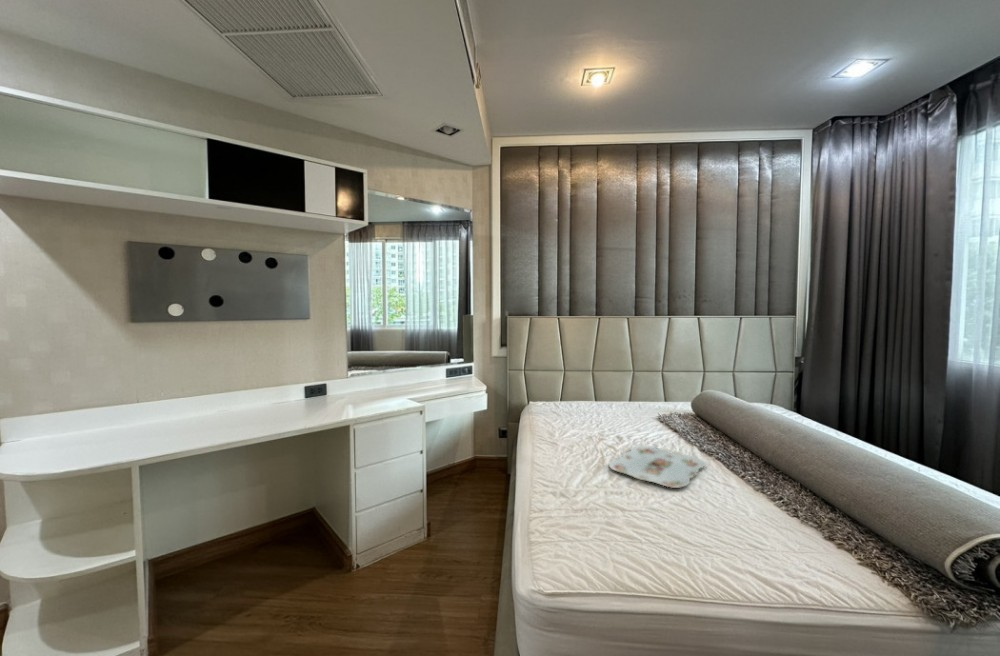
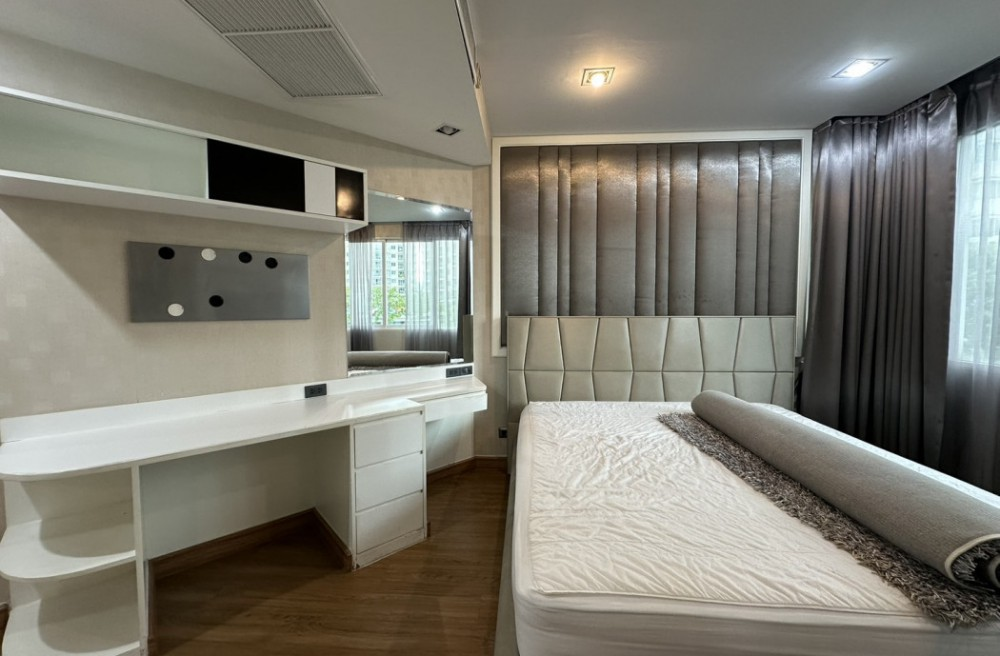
- serving tray [608,445,707,489]
